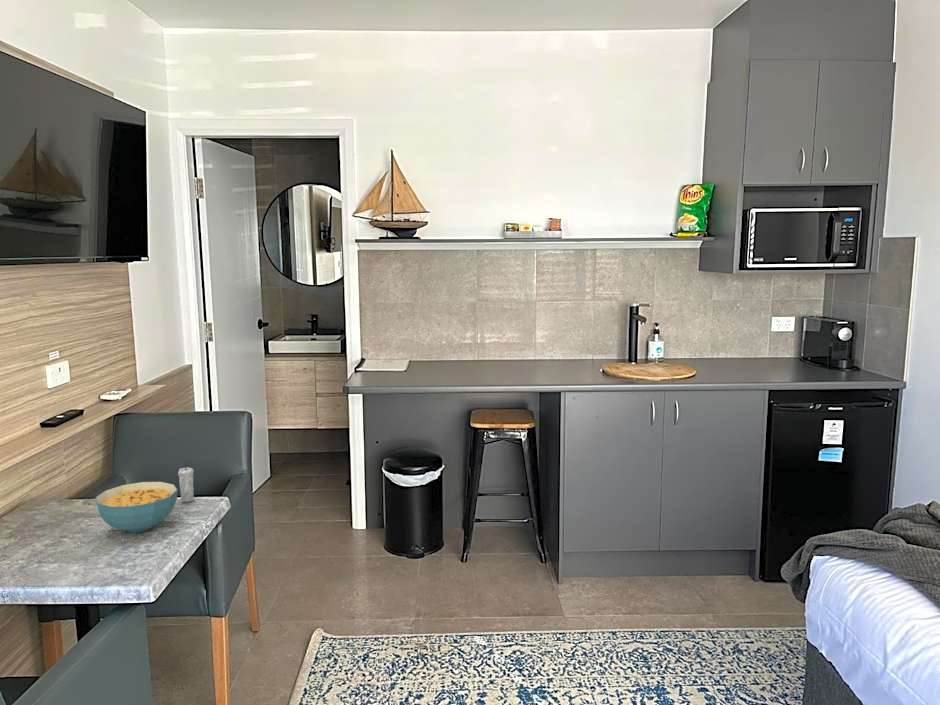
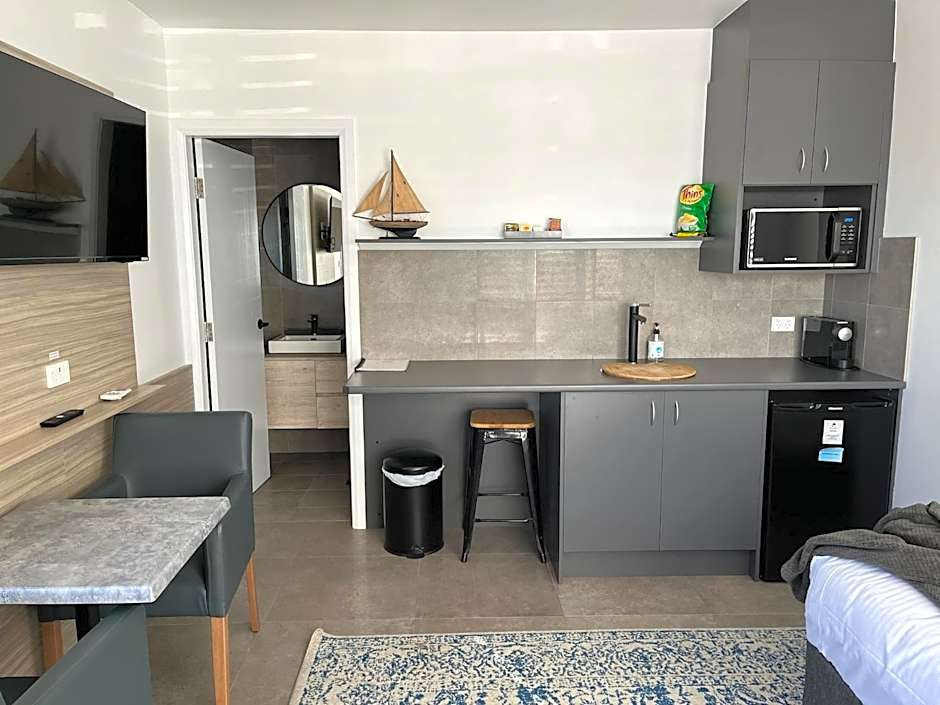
- cereal bowl [94,481,179,534]
- candle [177,465,195,503]
